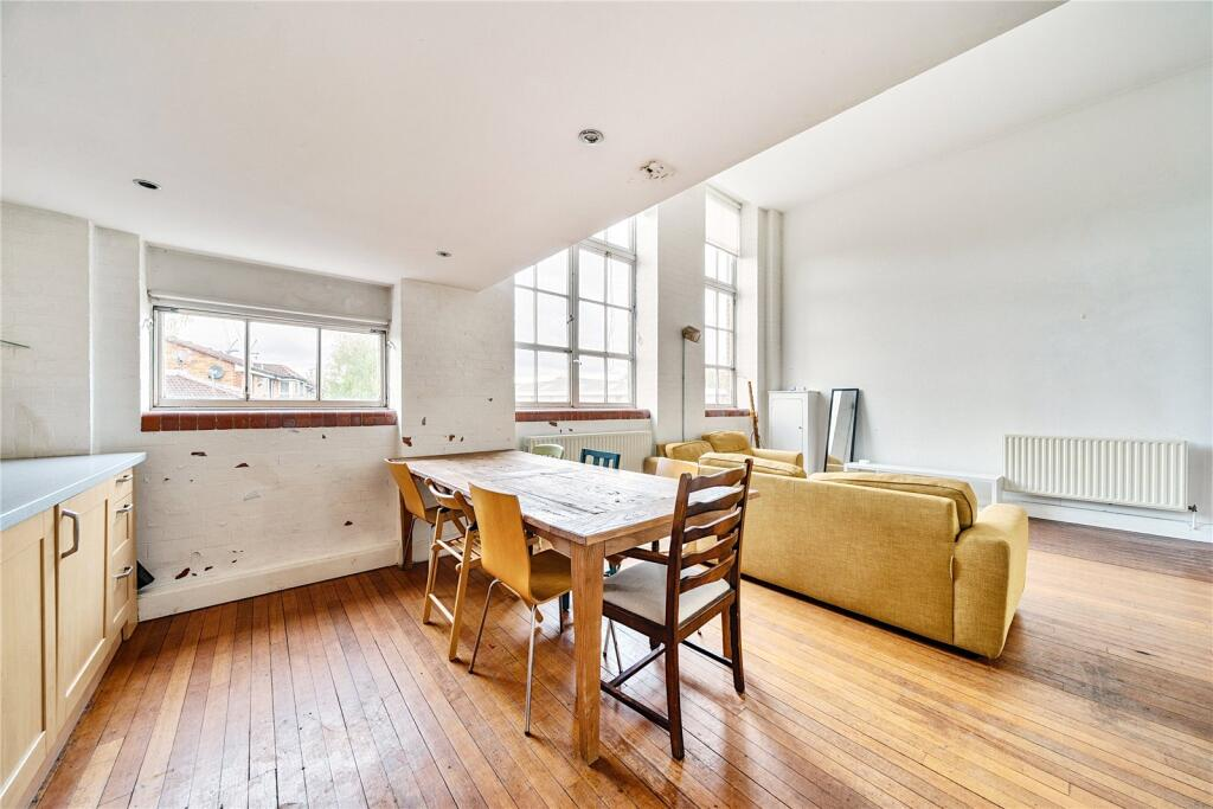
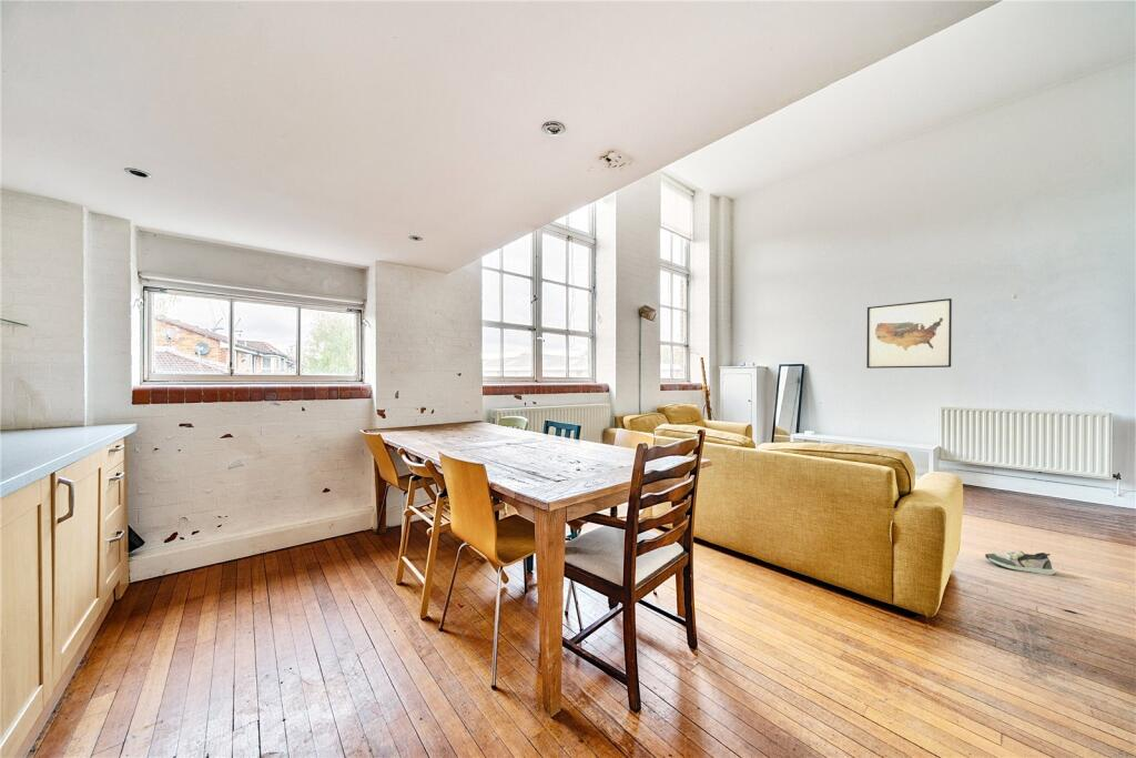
+ wall art [865,297,953,370]
+ shoe [984,549,1056,576]
